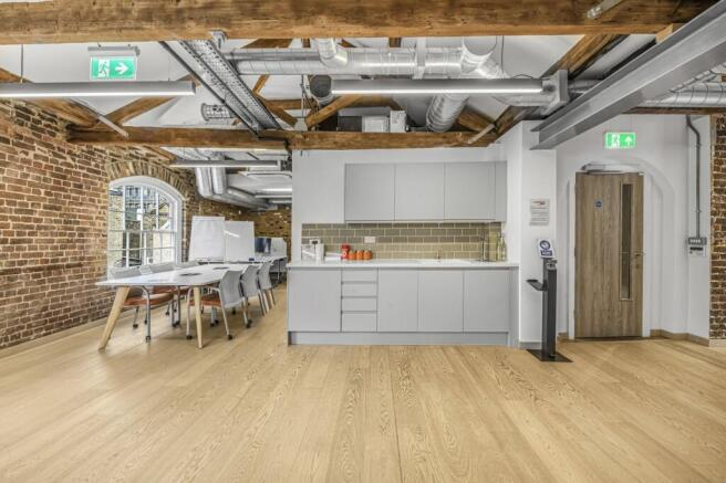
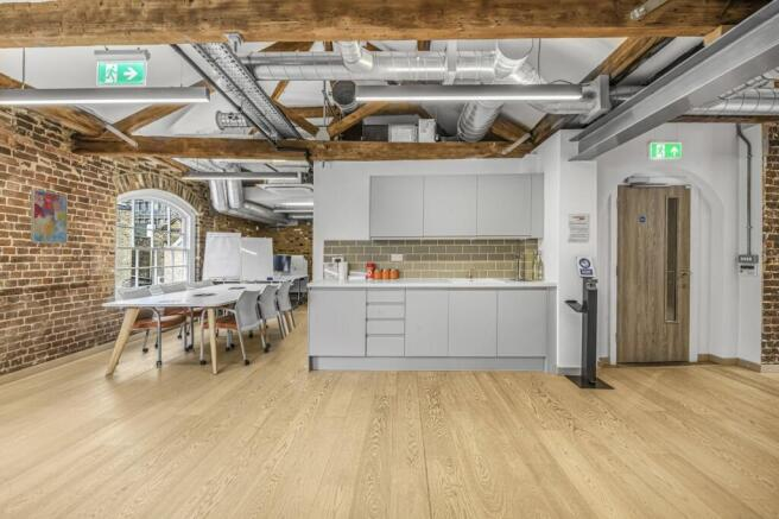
+ wall art [30,188,69,245]
